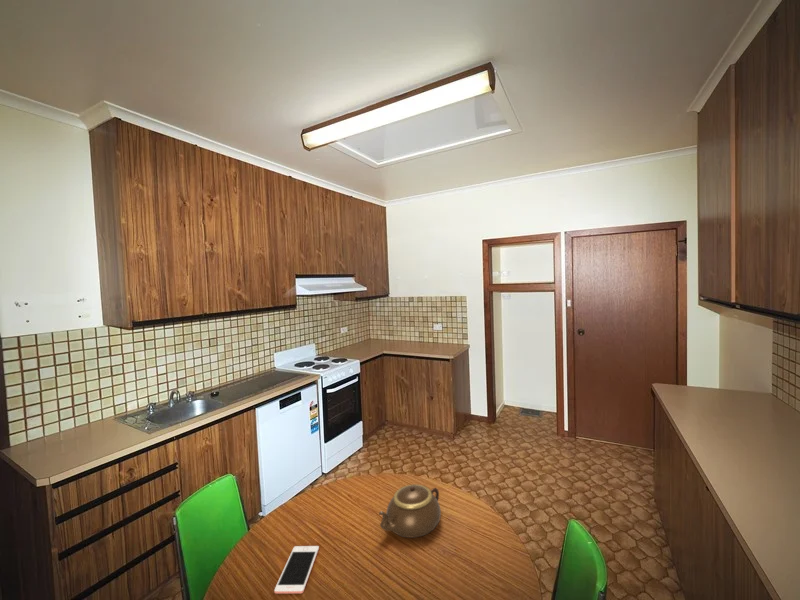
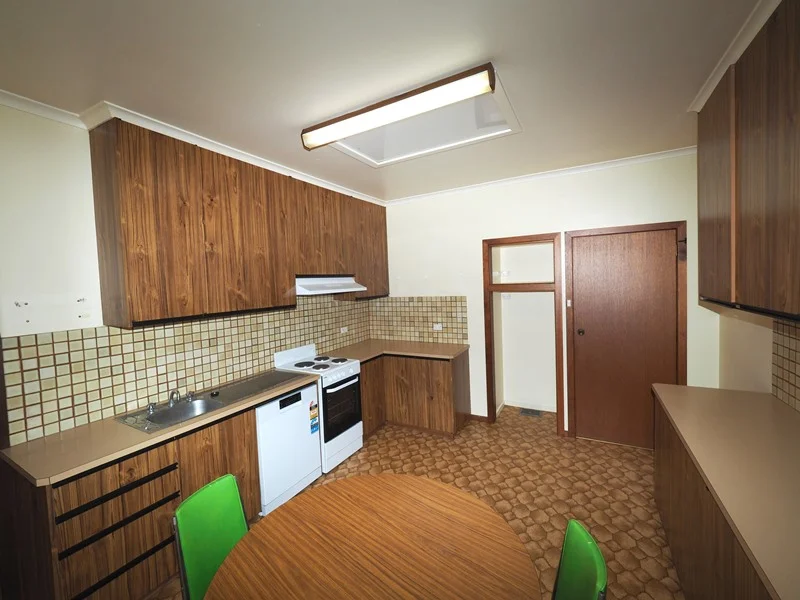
- teapot [378,483,442,539]
- cell phone [273,545,320,595]
